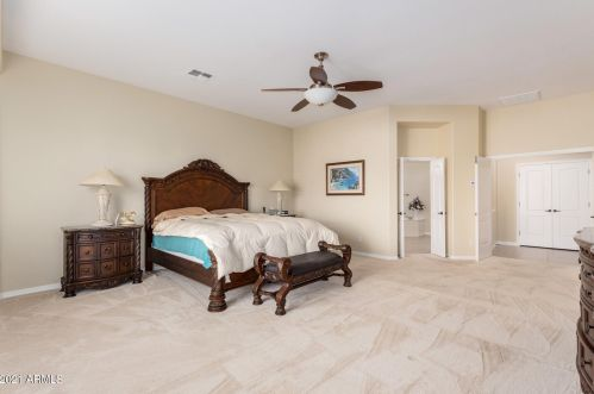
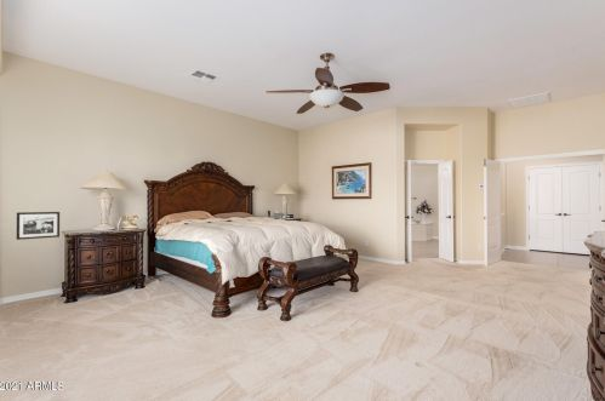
+ picture frame [16,211,61,241]
